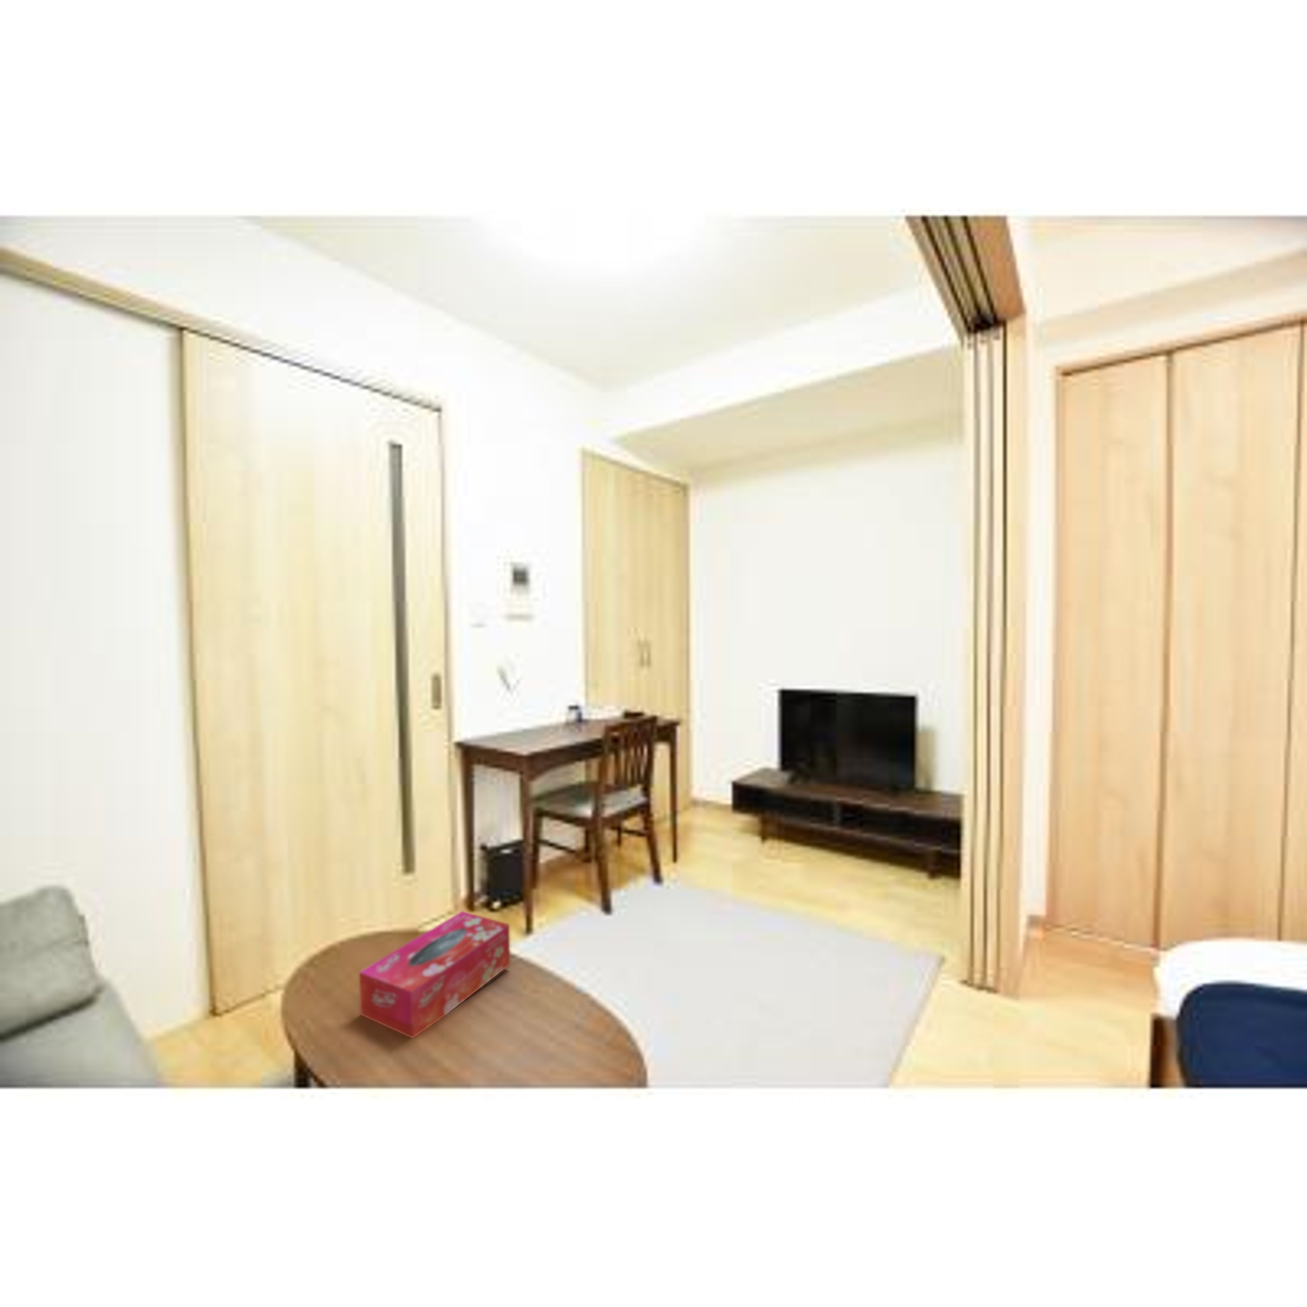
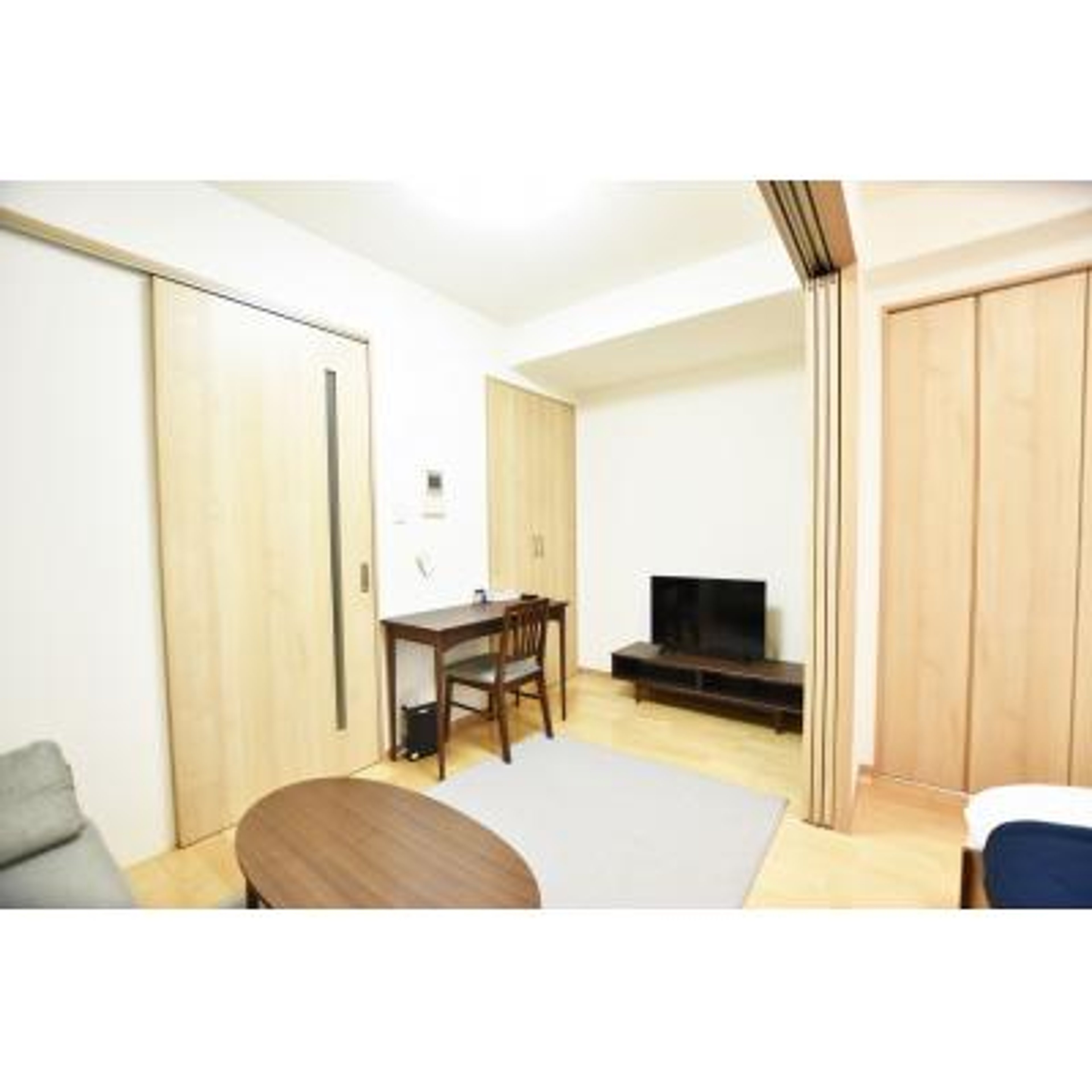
- tissue box [359,911,511,1039]
